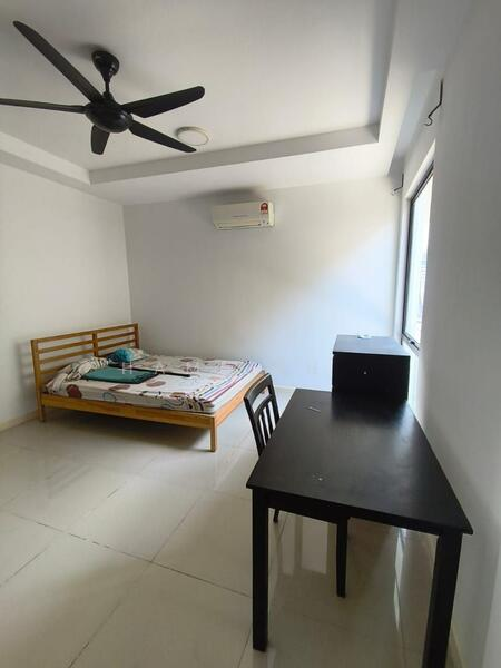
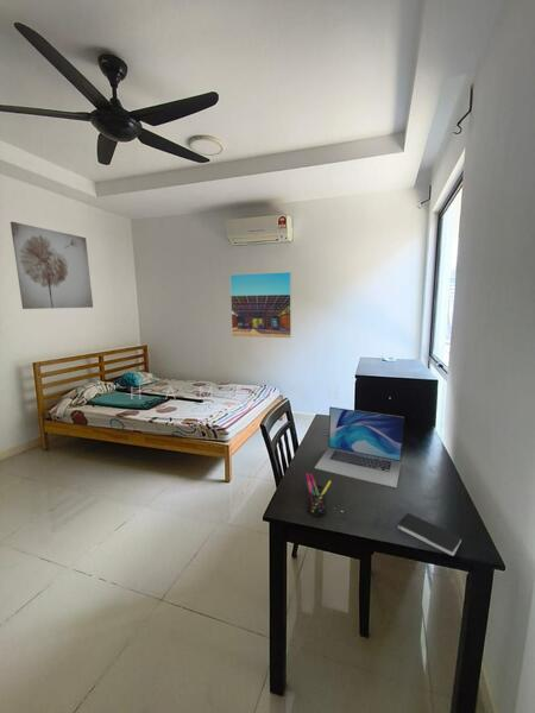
+ laptop [314,405,405,488]
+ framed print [229,271,292,339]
+ pen holder [303,472,333,518]
+ smartphone [397,512,462,557]
+ wall art [10,221,94,310]
